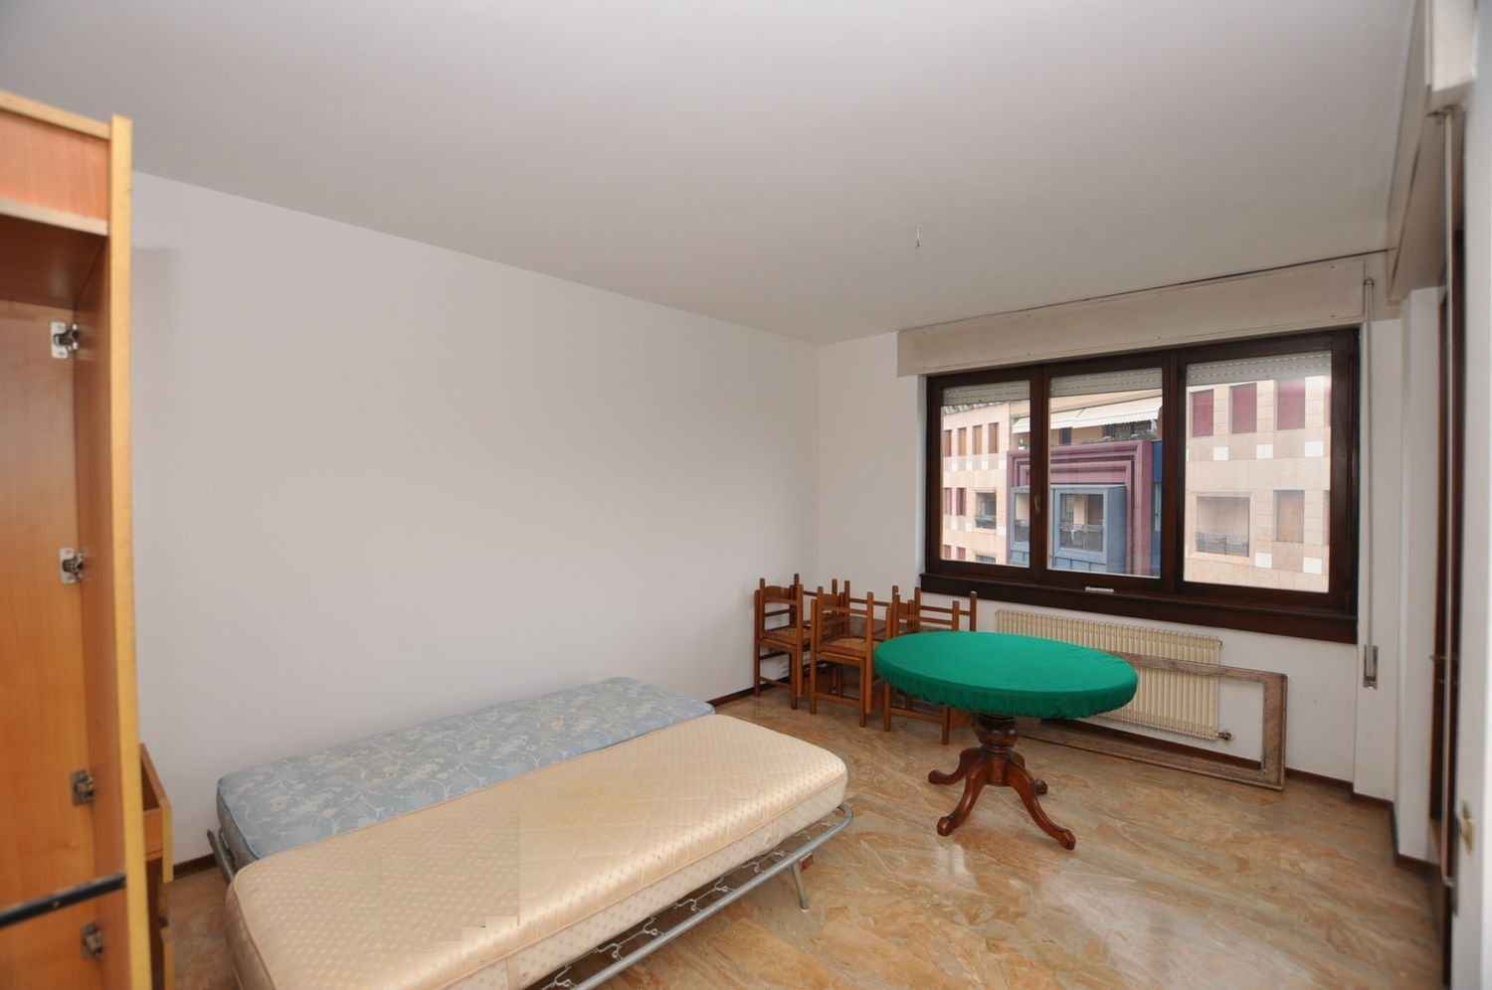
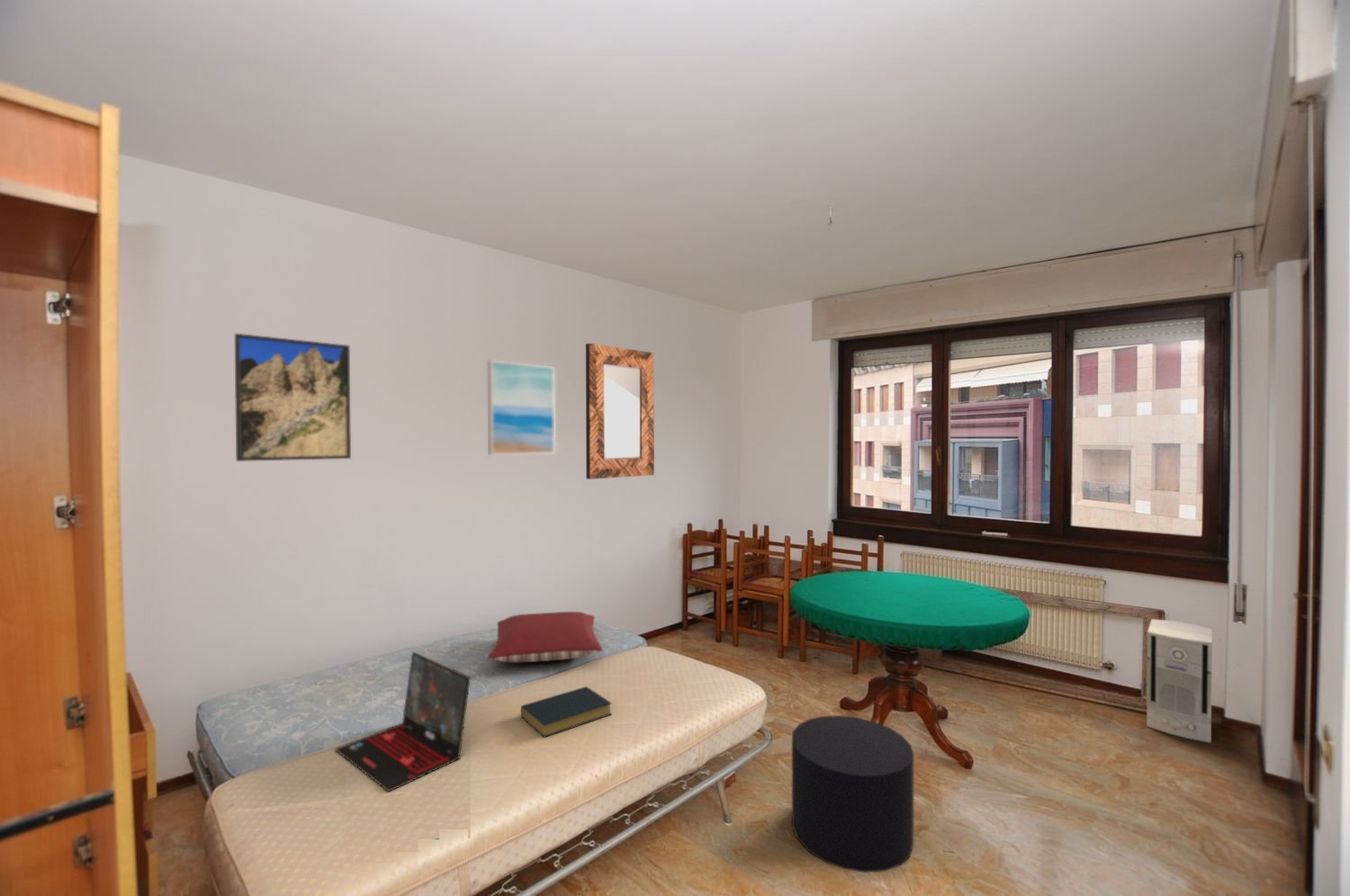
+ pillow [486,611,604,663]
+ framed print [234,333,352,462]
+ hardback book [520,685,613,739]
+ home mirror [585,343,655,480]
+ wall art [487,359,556,456]
+ air purifier [1146,618,1213,744]
+ stool [791,714,914,874]
+ laptop [334,651,472,793]
